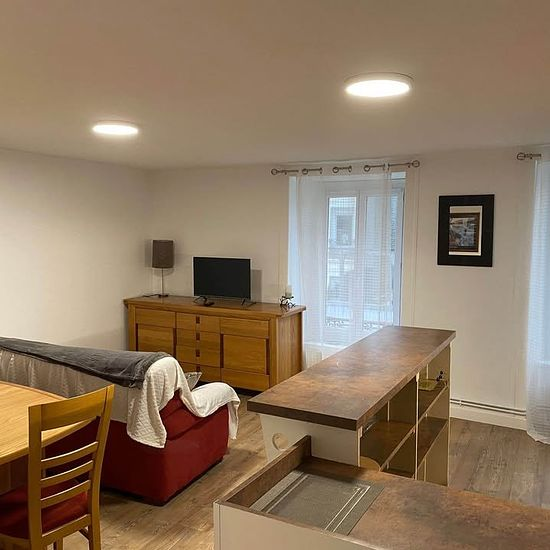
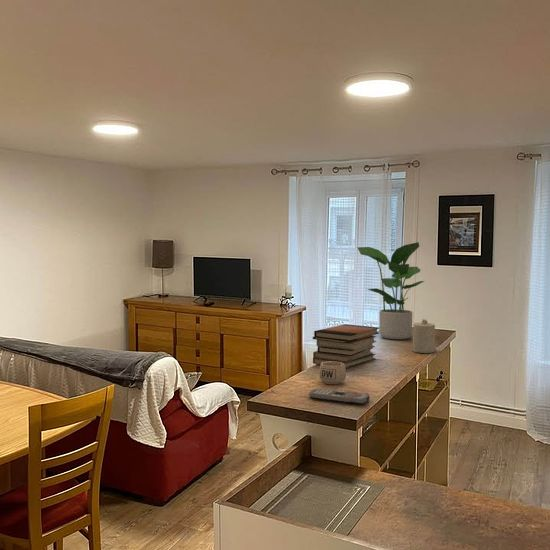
+ mug [318,361,347,385]
+ remote control [308,388,371,406]
+ book stack [312,323,380,369]
+ candle [411,318,436,354]
+ potted plant [356,241,425,340]
